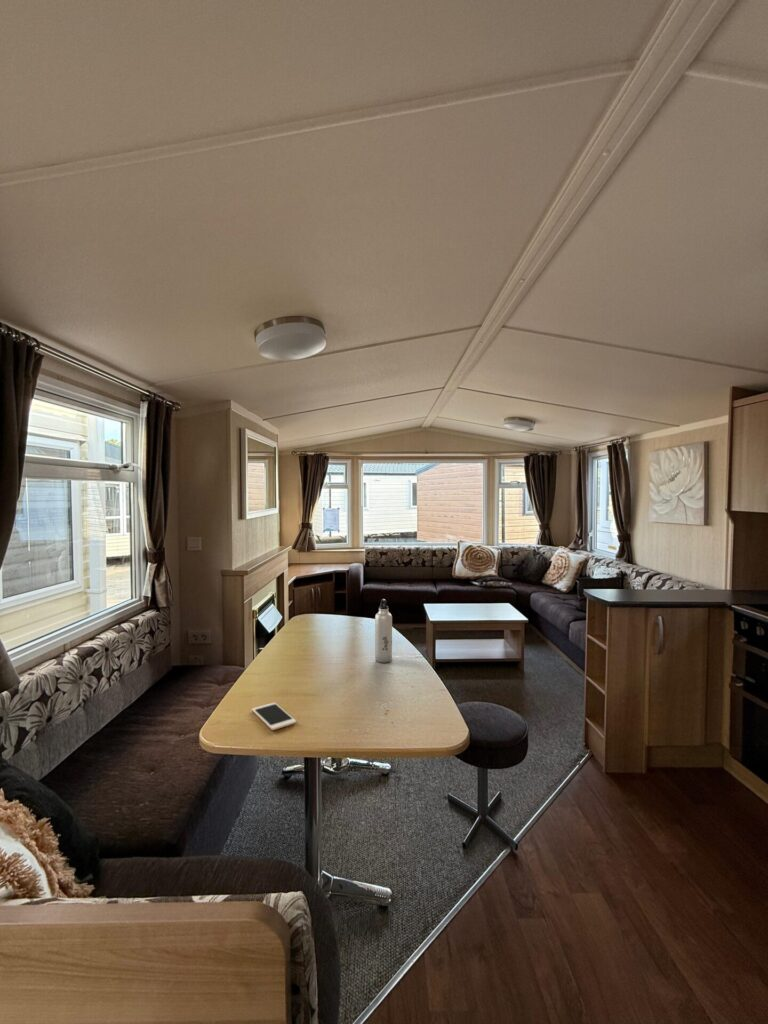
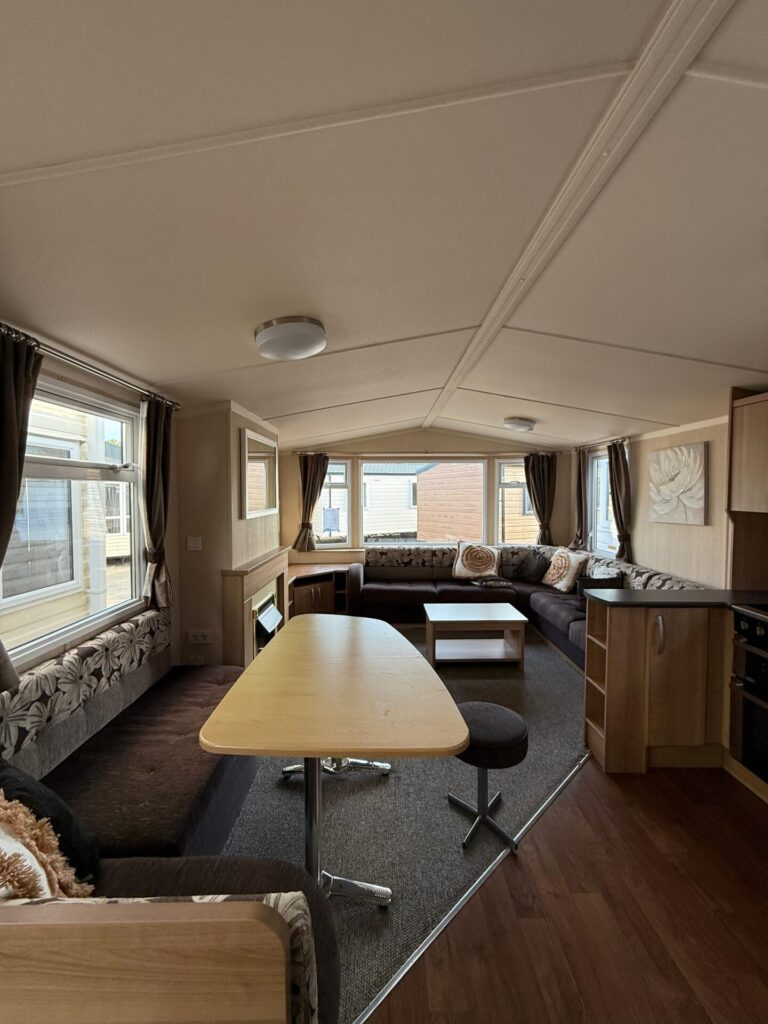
- water bottle [374,598,393,664]
- cell phone [251,702,297,731]
